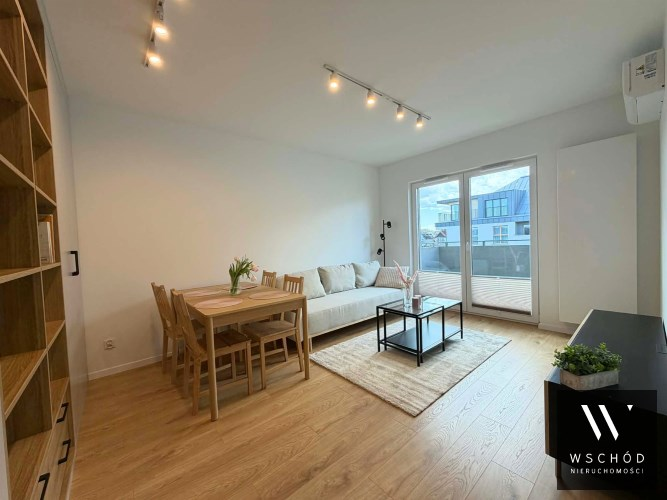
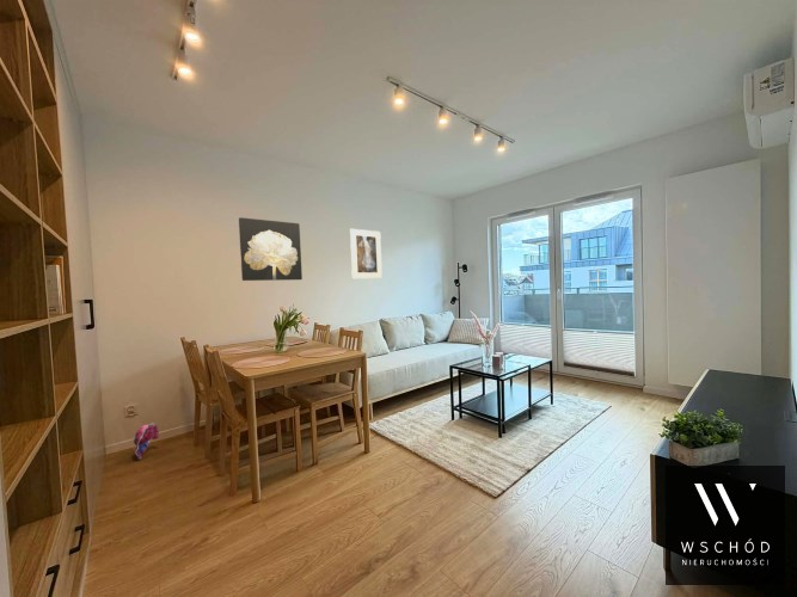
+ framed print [349,228,384,279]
+ wall art [238,216,304,282]
+ plush toy [133,421,160,460]
